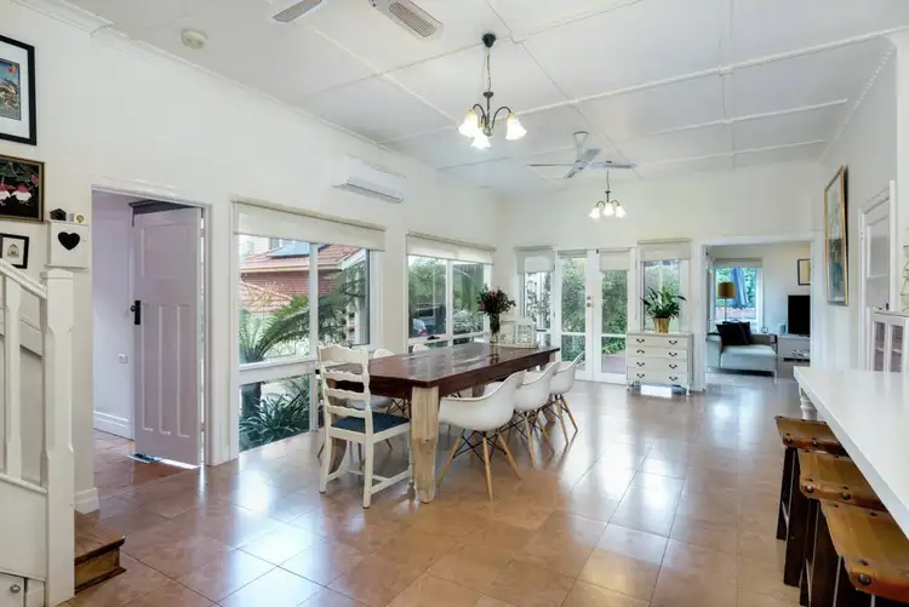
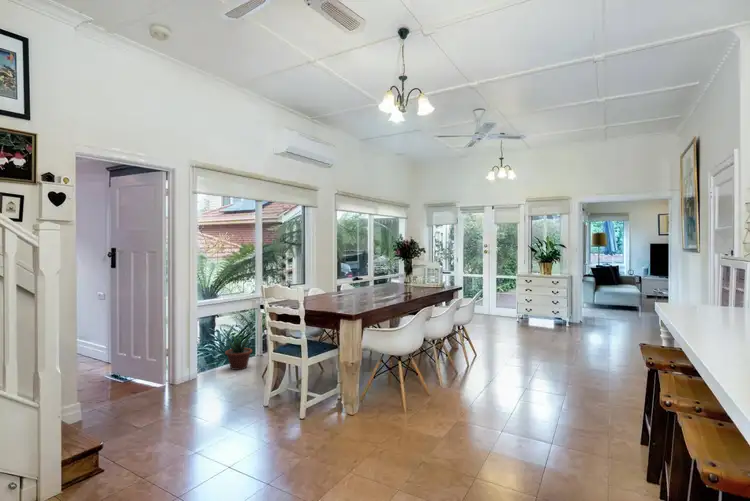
+ potted plant [219,335,253,371]
